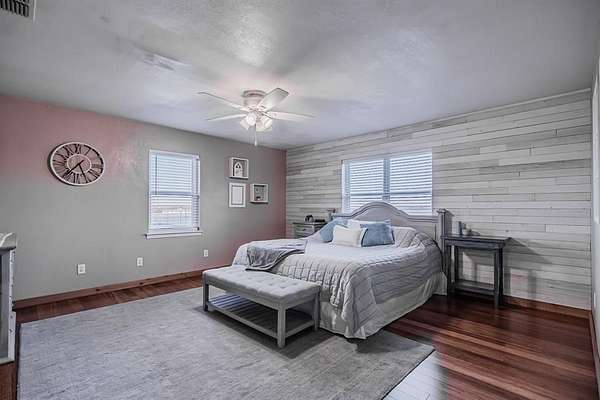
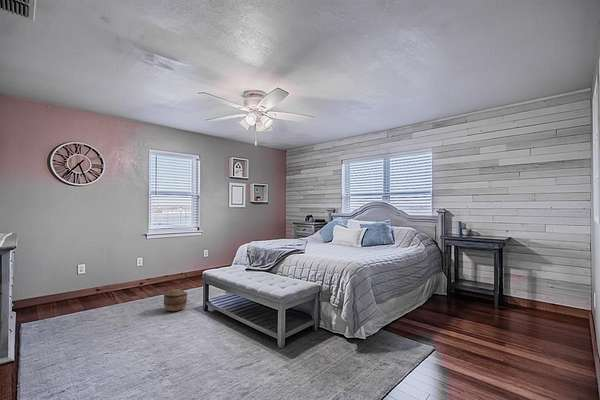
+ basket [163,288,188,312]
